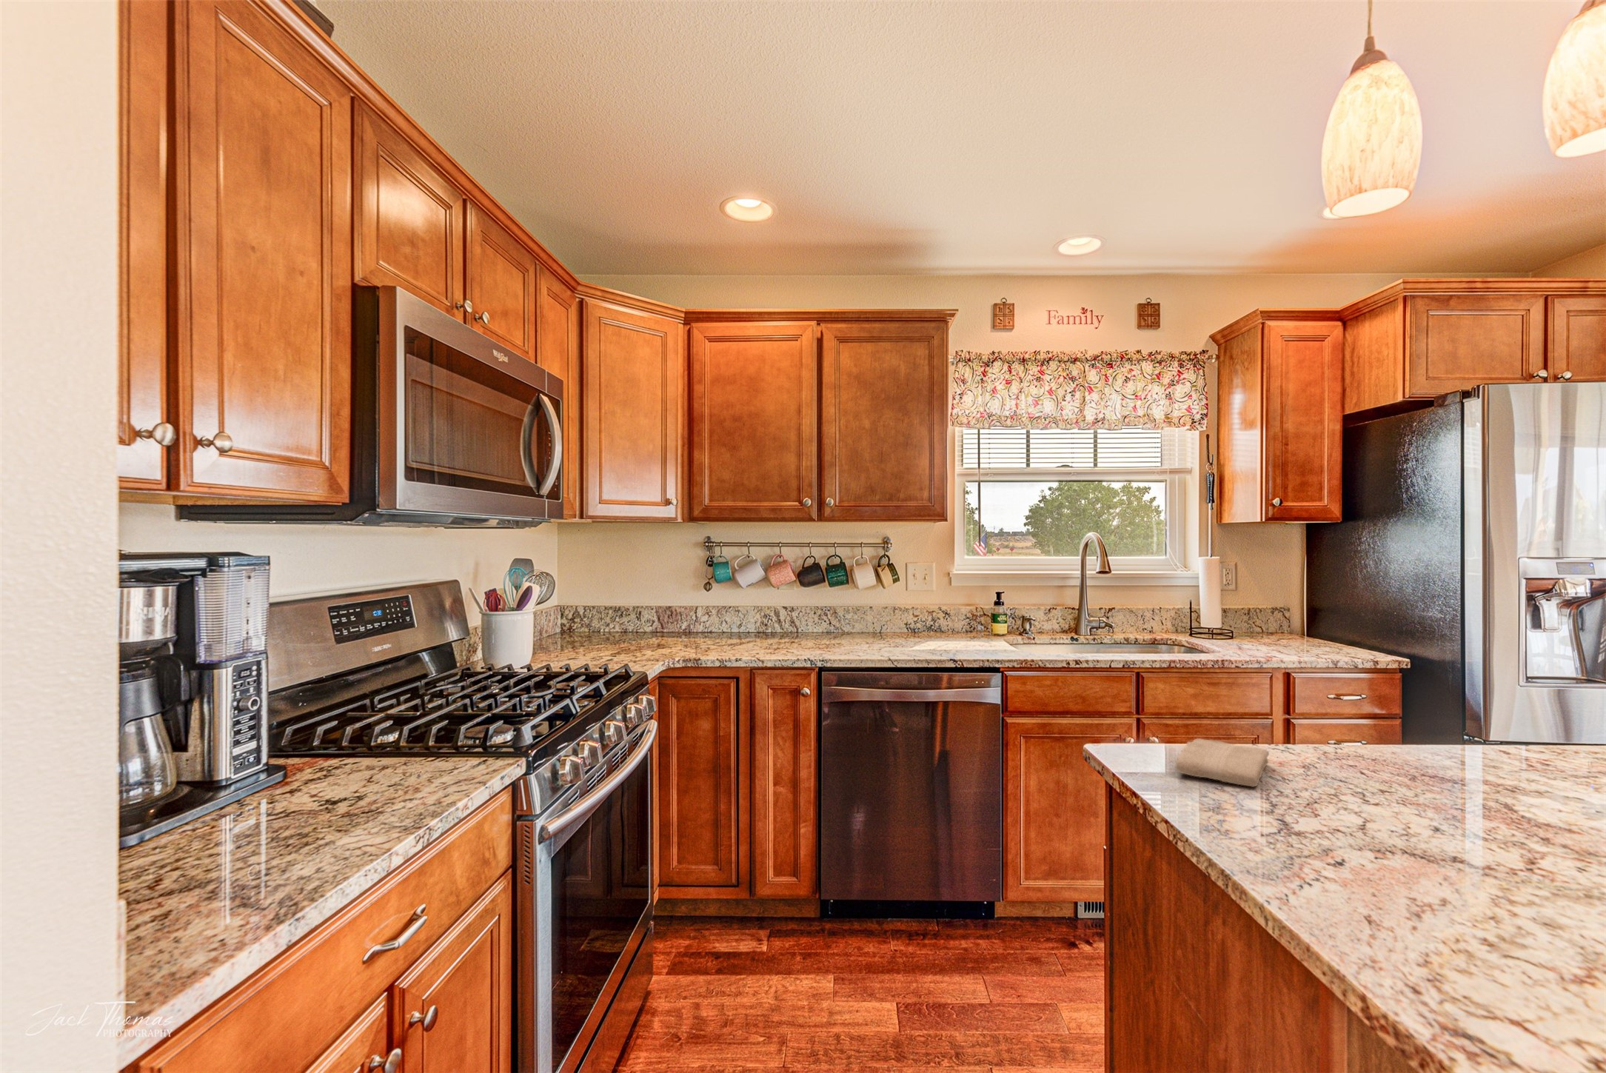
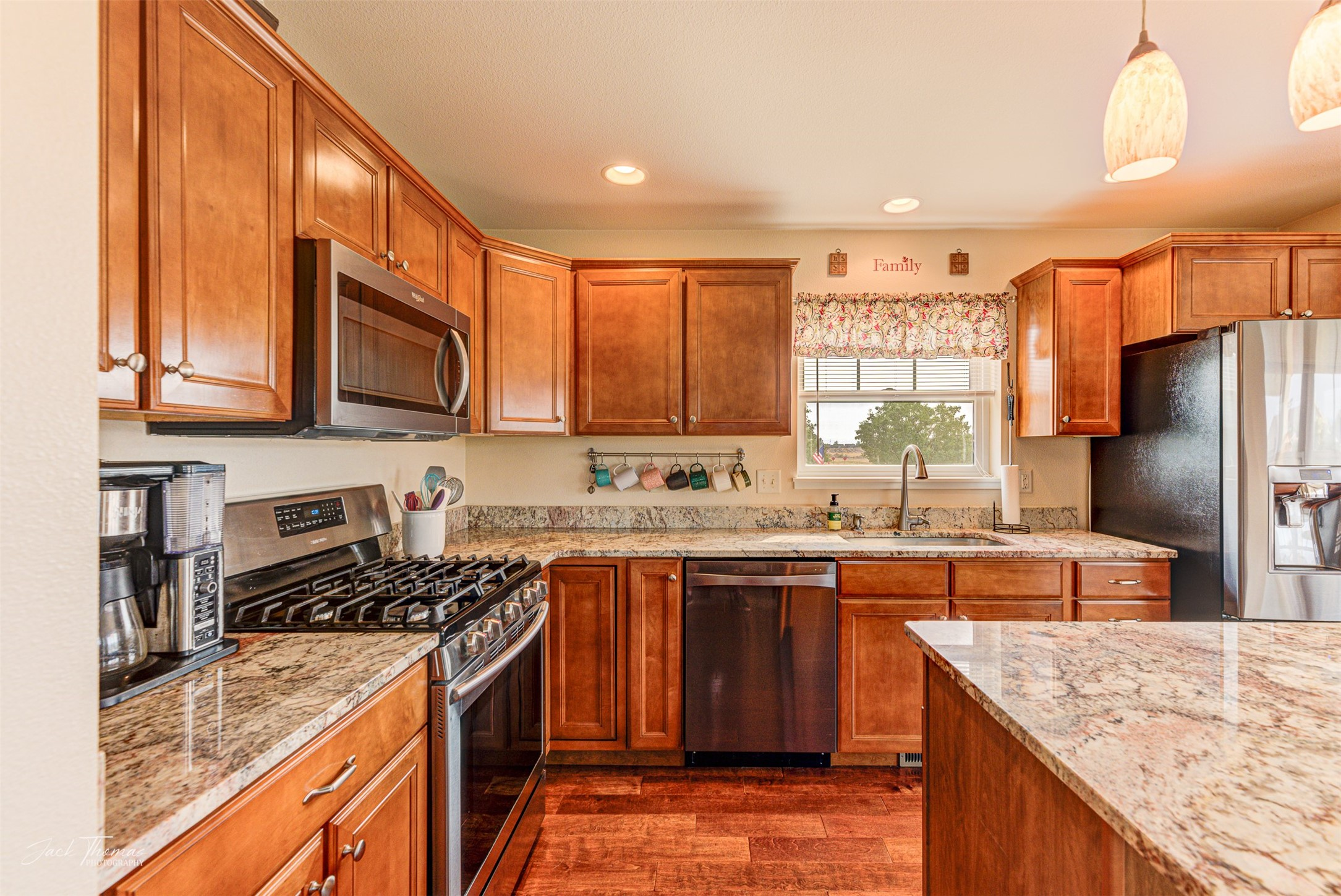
- washcloth [1175,738,1269,788]
